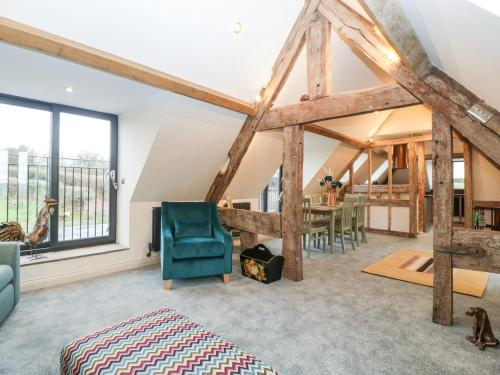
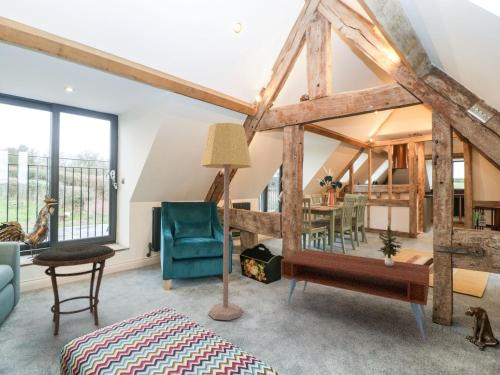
+ side table [31,243,116,336]
+ coffee table [280,248,430,341]
+ potted plant [377,225,404,266]
+ lamp [200,122,253,321]
